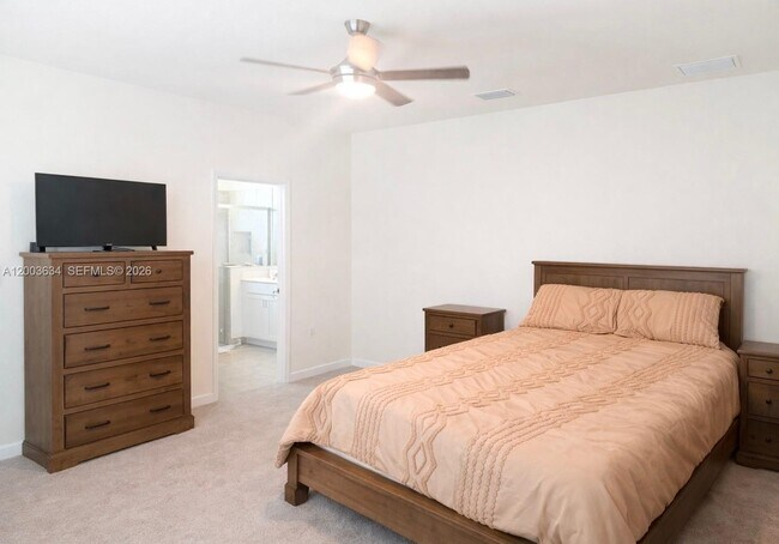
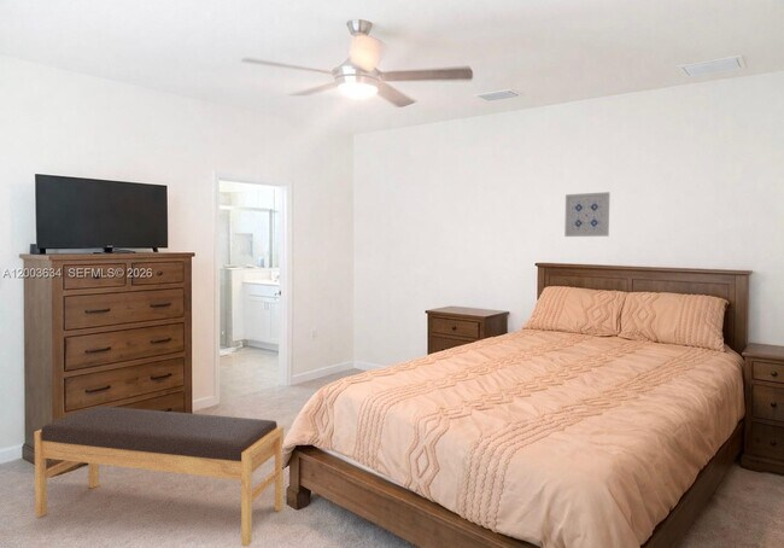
+ wall art [563,191,610,238]
+ bench [33,406,285,548]
